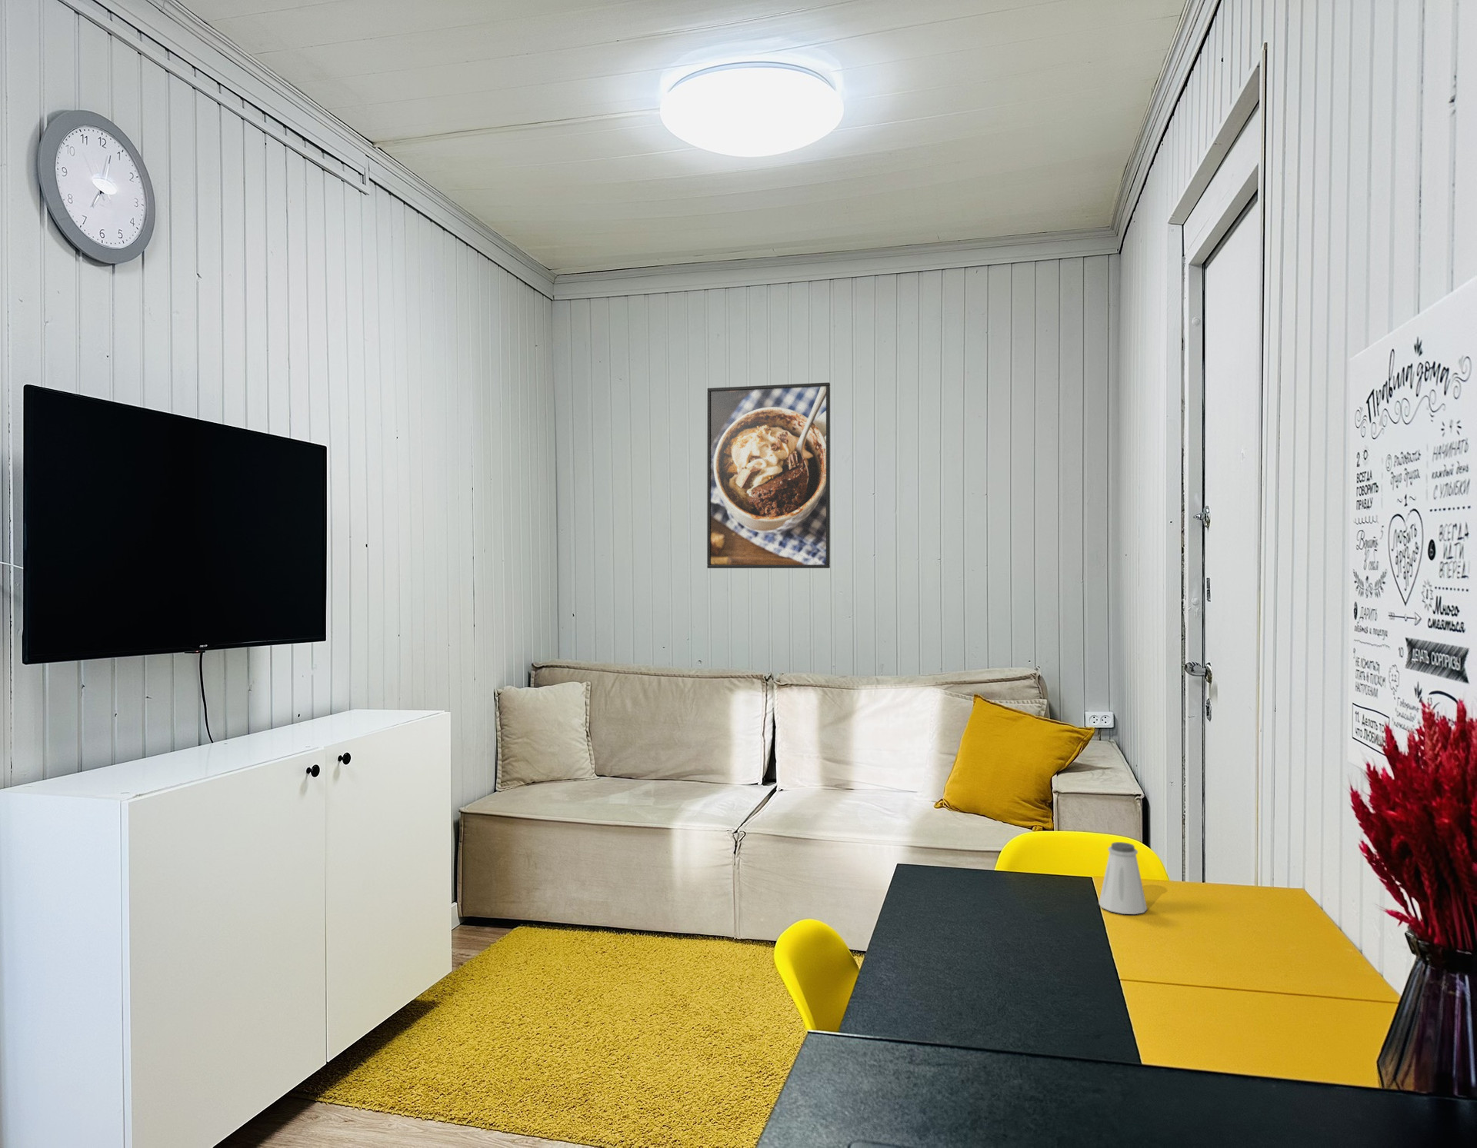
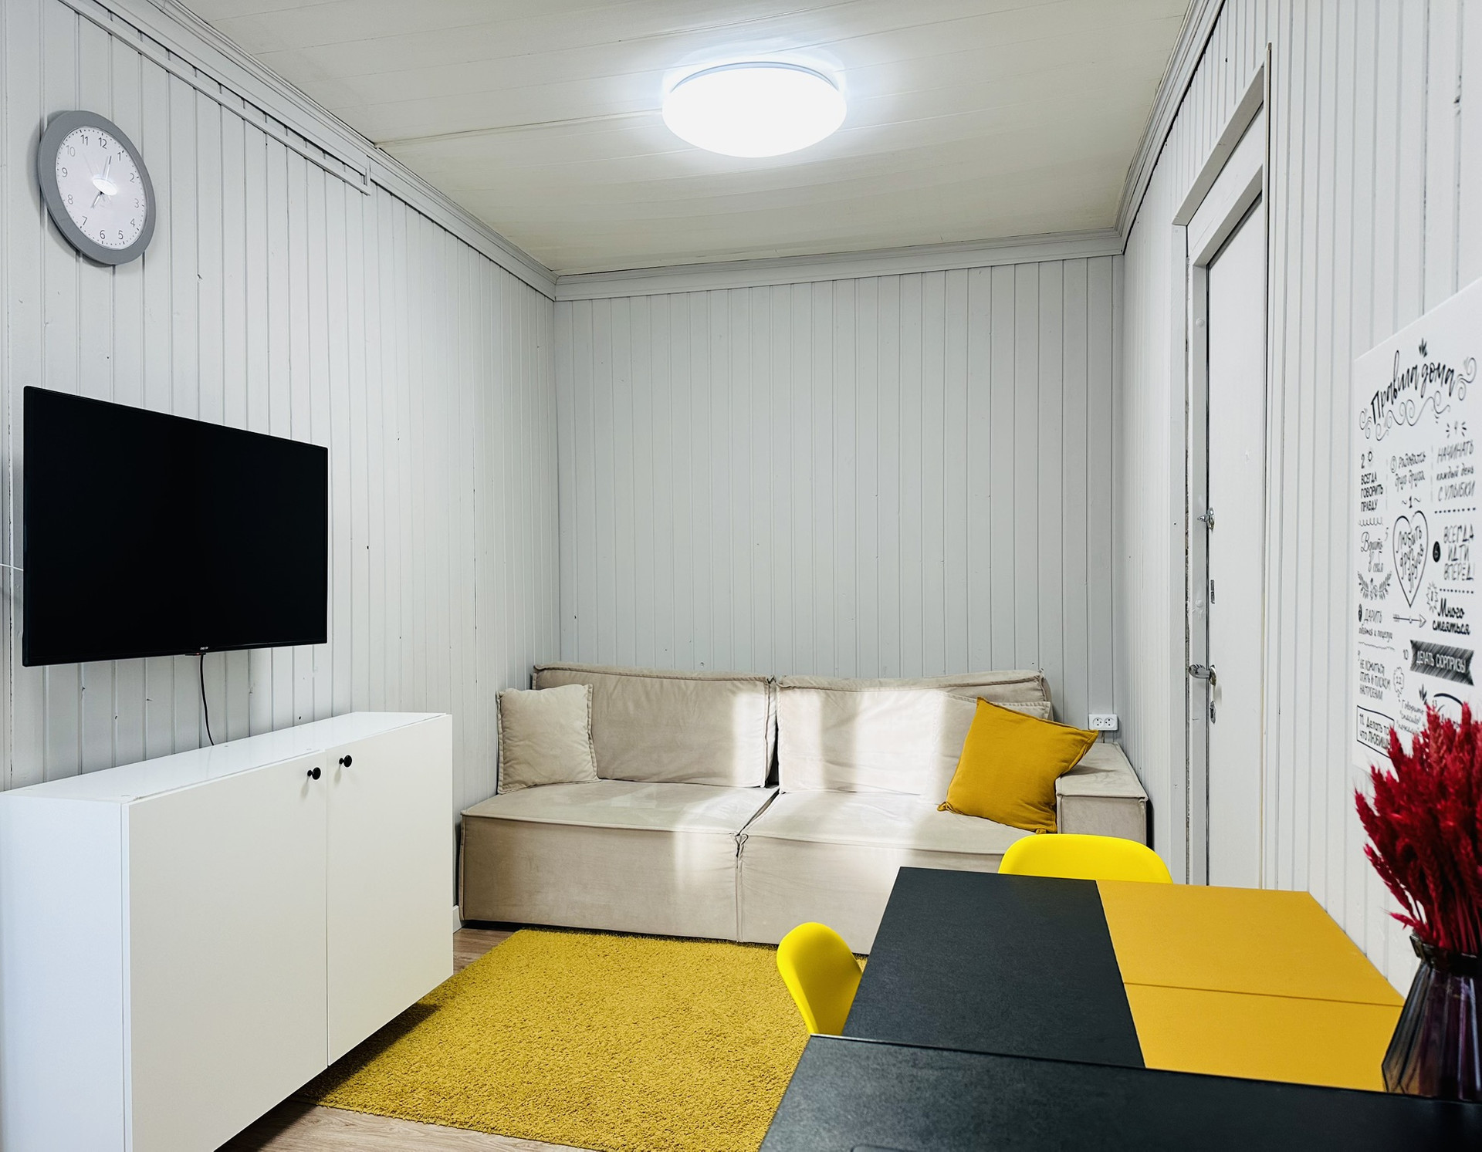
- saltshaker [1098,841,1147,916]
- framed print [706,381,831,569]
